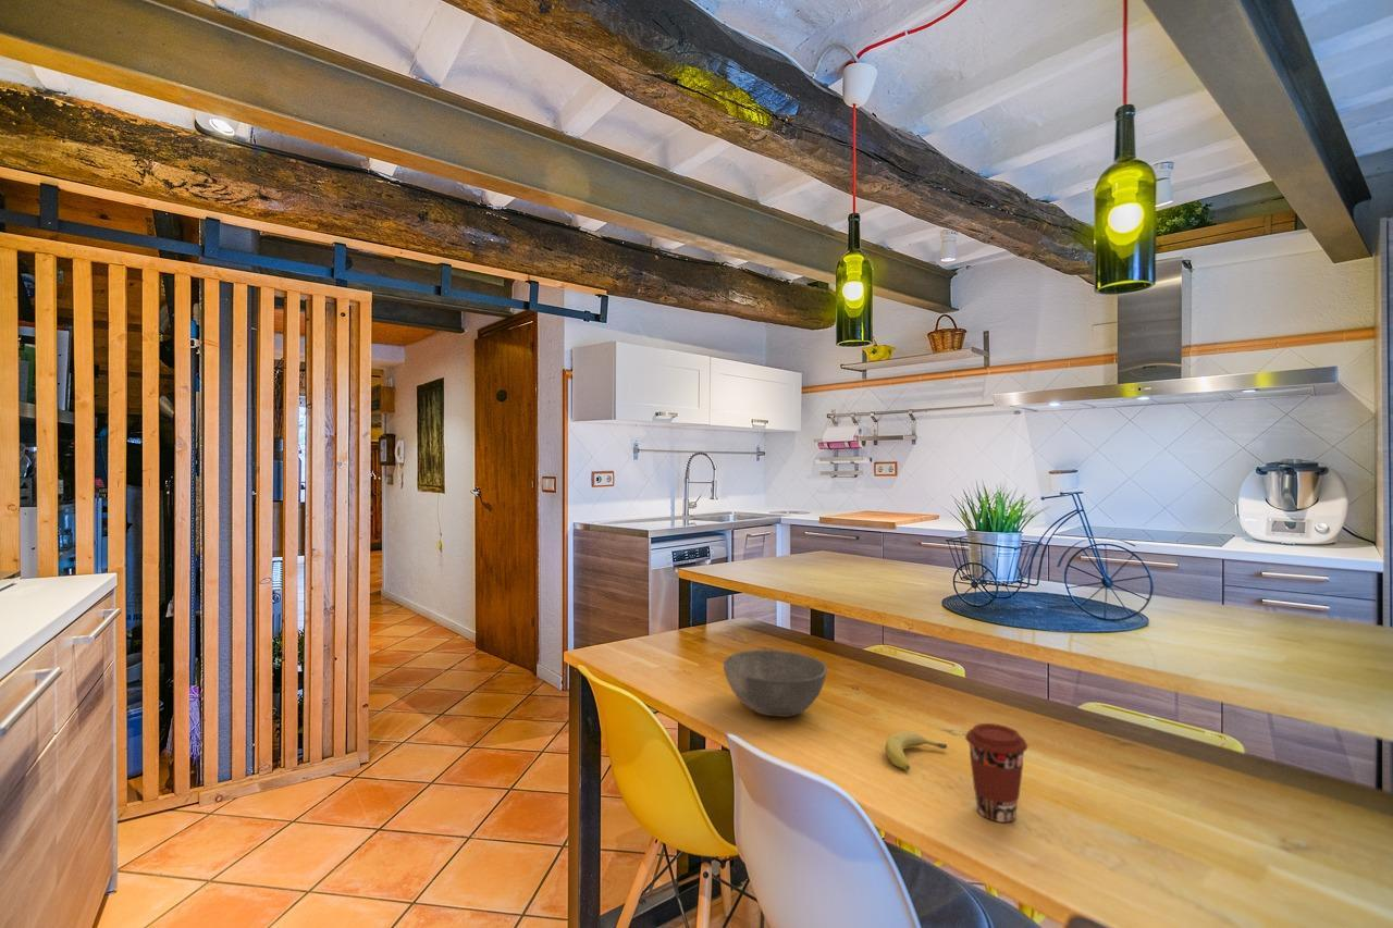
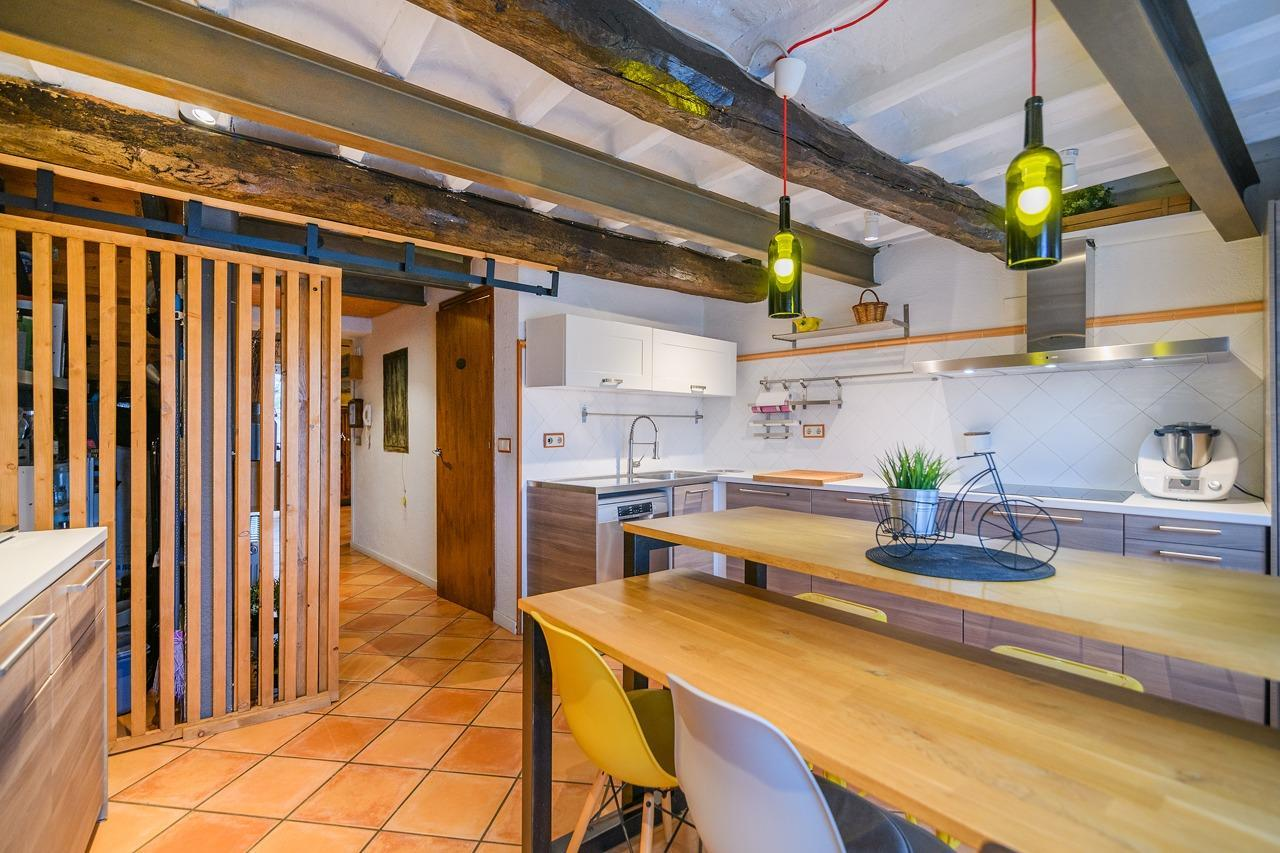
- fruit [885,730,948,771]
- bowl [723,648,828,718]
- coffee cup [964,722,1028,824]
